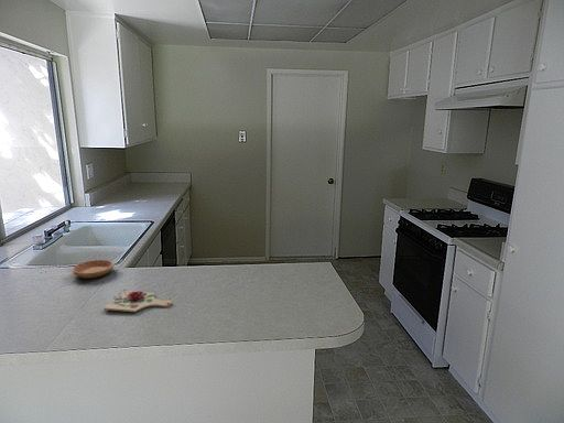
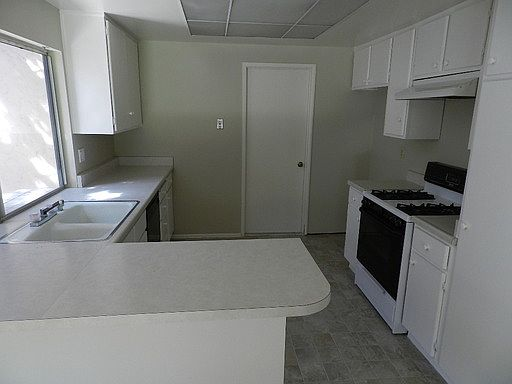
- cutting board [102,289,173,313]
- saucer [72,259,115,279]
